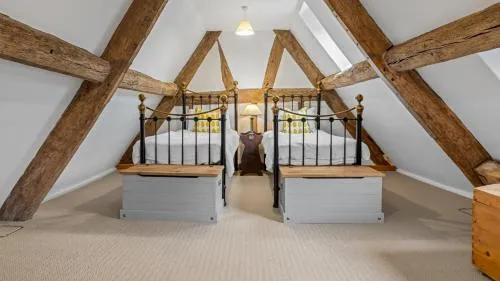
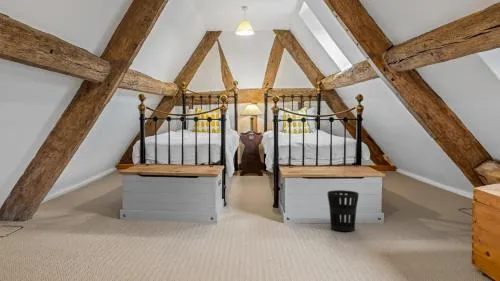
+ wastebasket [327,189,360,232]
